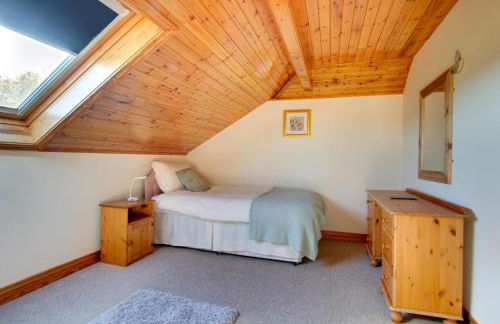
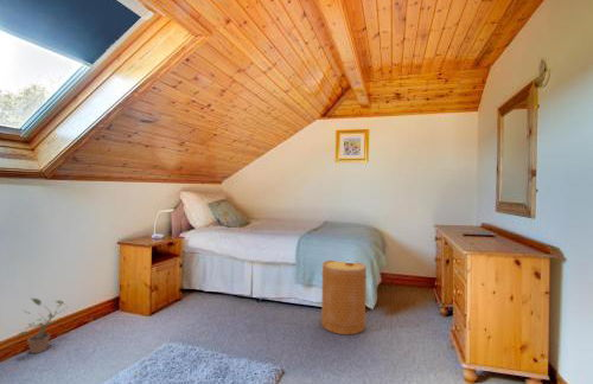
+ potted plant [17,297,68,354]
+ basket [320,260,368,335]
